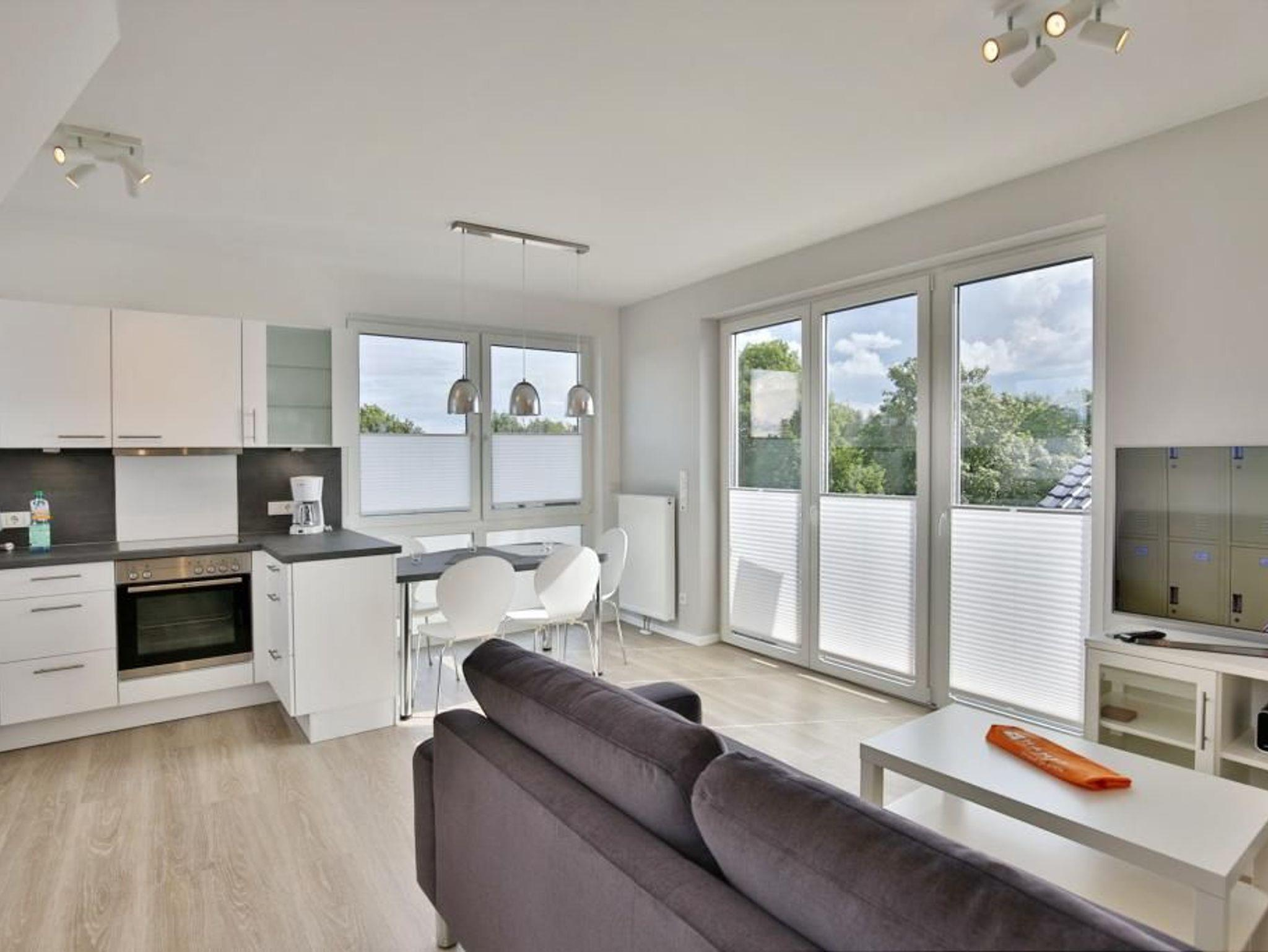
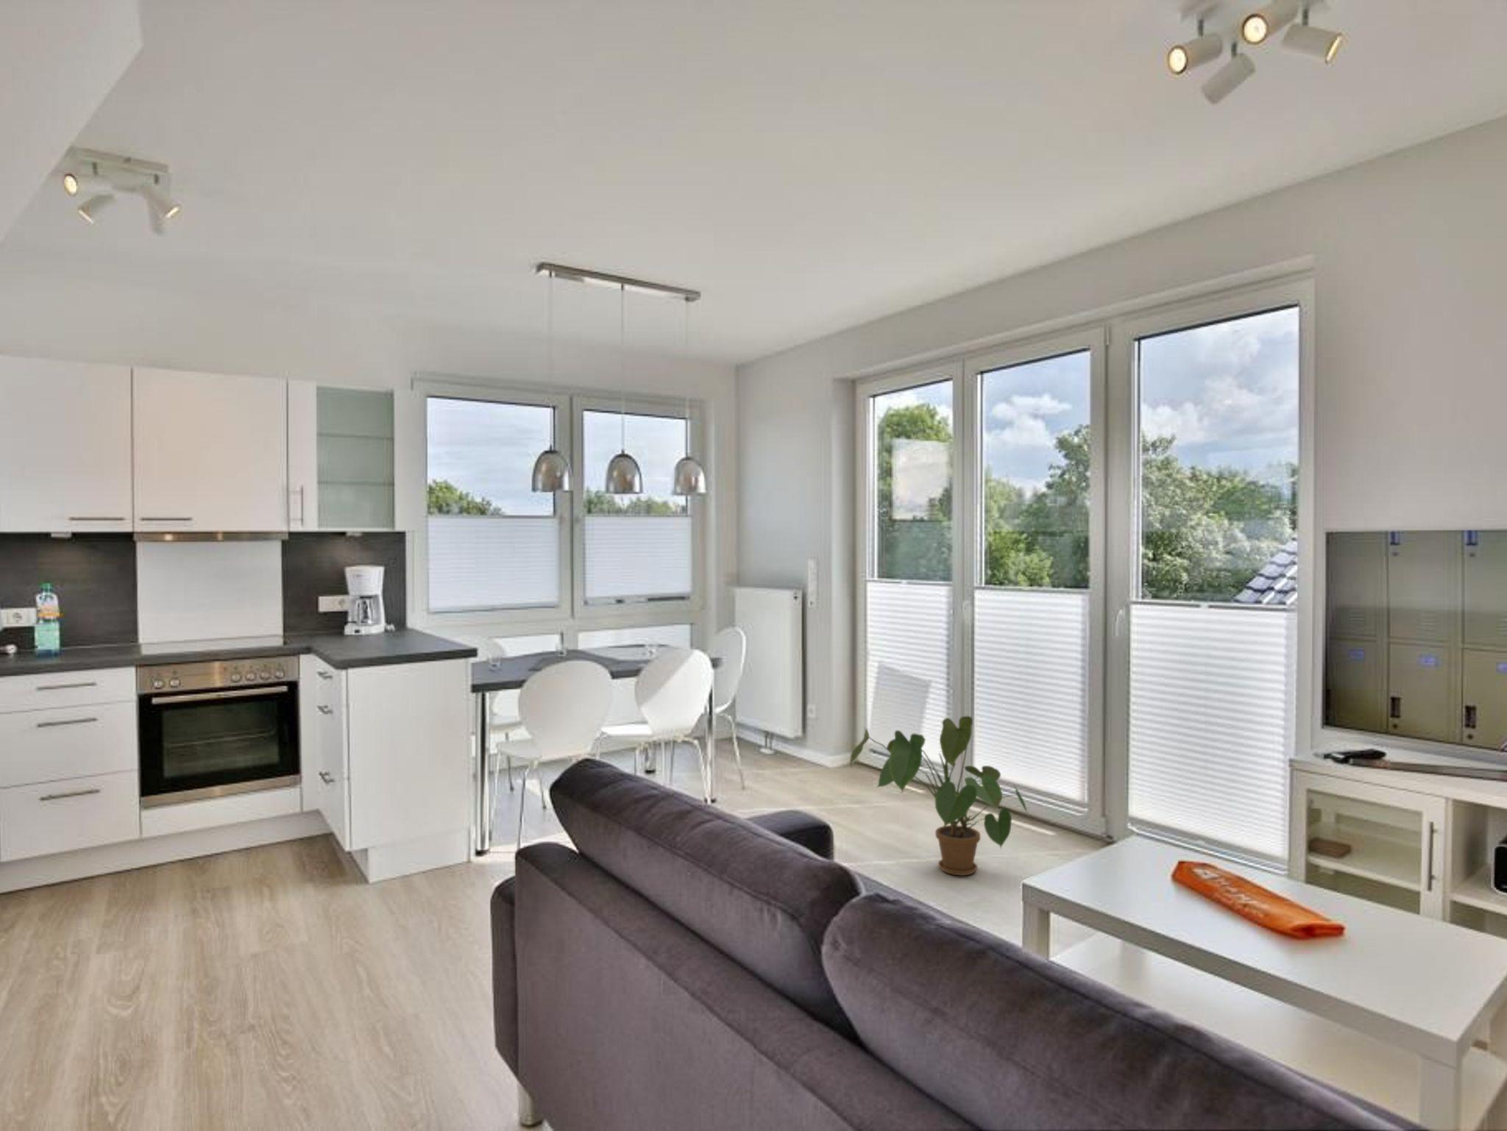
+ house plant [849,715,1030,877]
